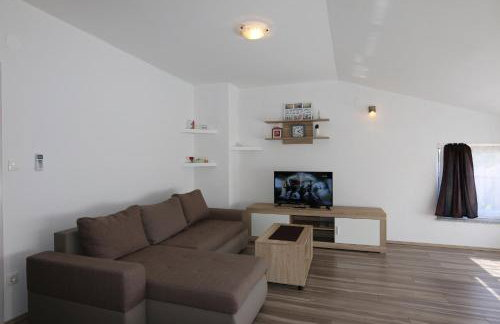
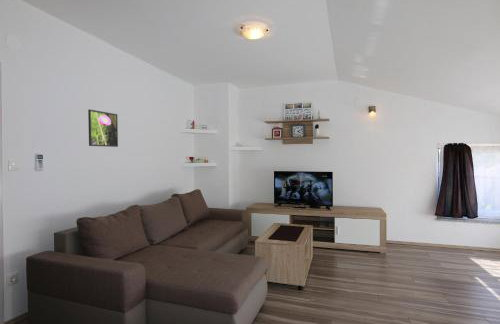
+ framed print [87,109,119,148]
